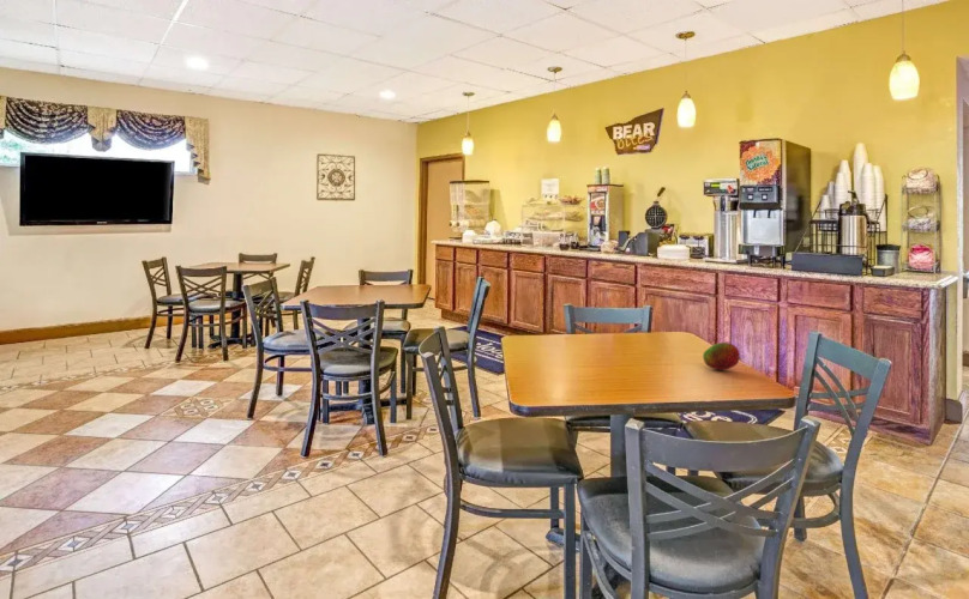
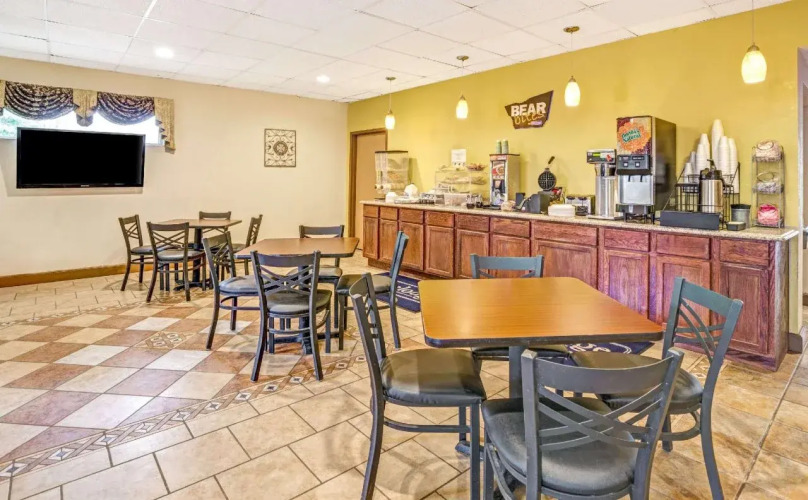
- fruit [702,341,741,371]
